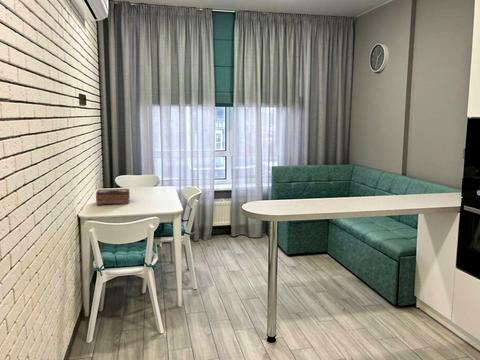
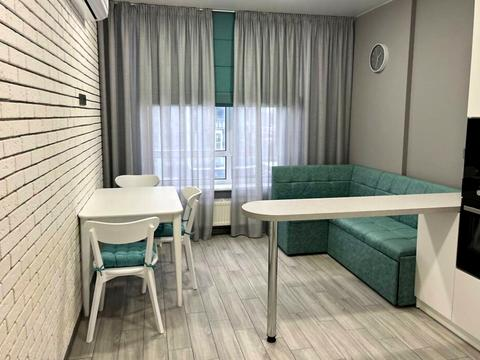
- tissue box [95,188,131,206]
